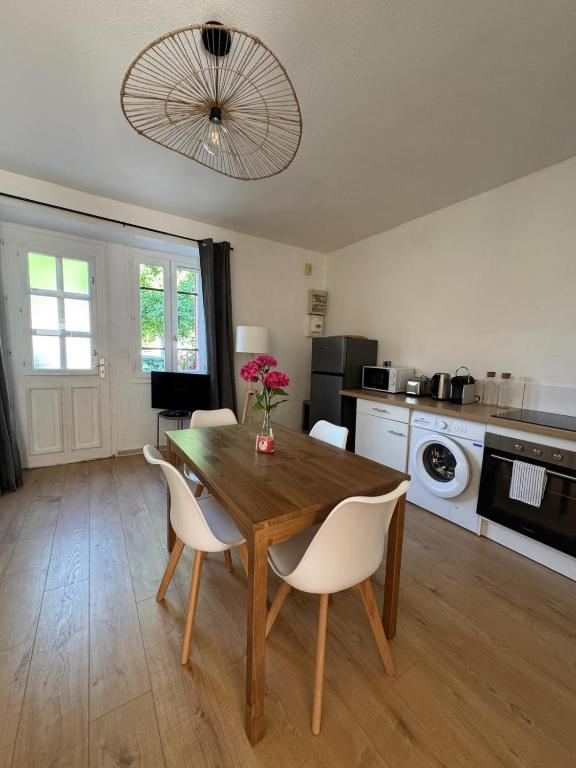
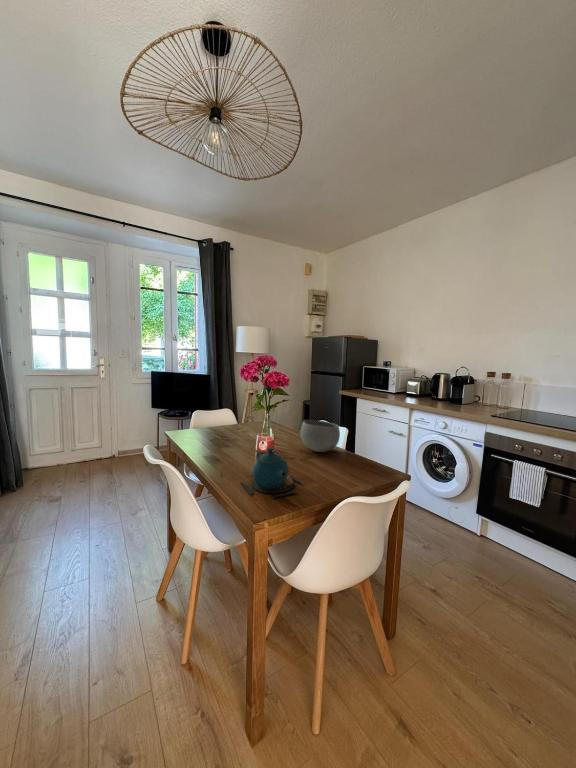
+ bowl [300,419,341,453]
+ teapot [239,446,302,499]
